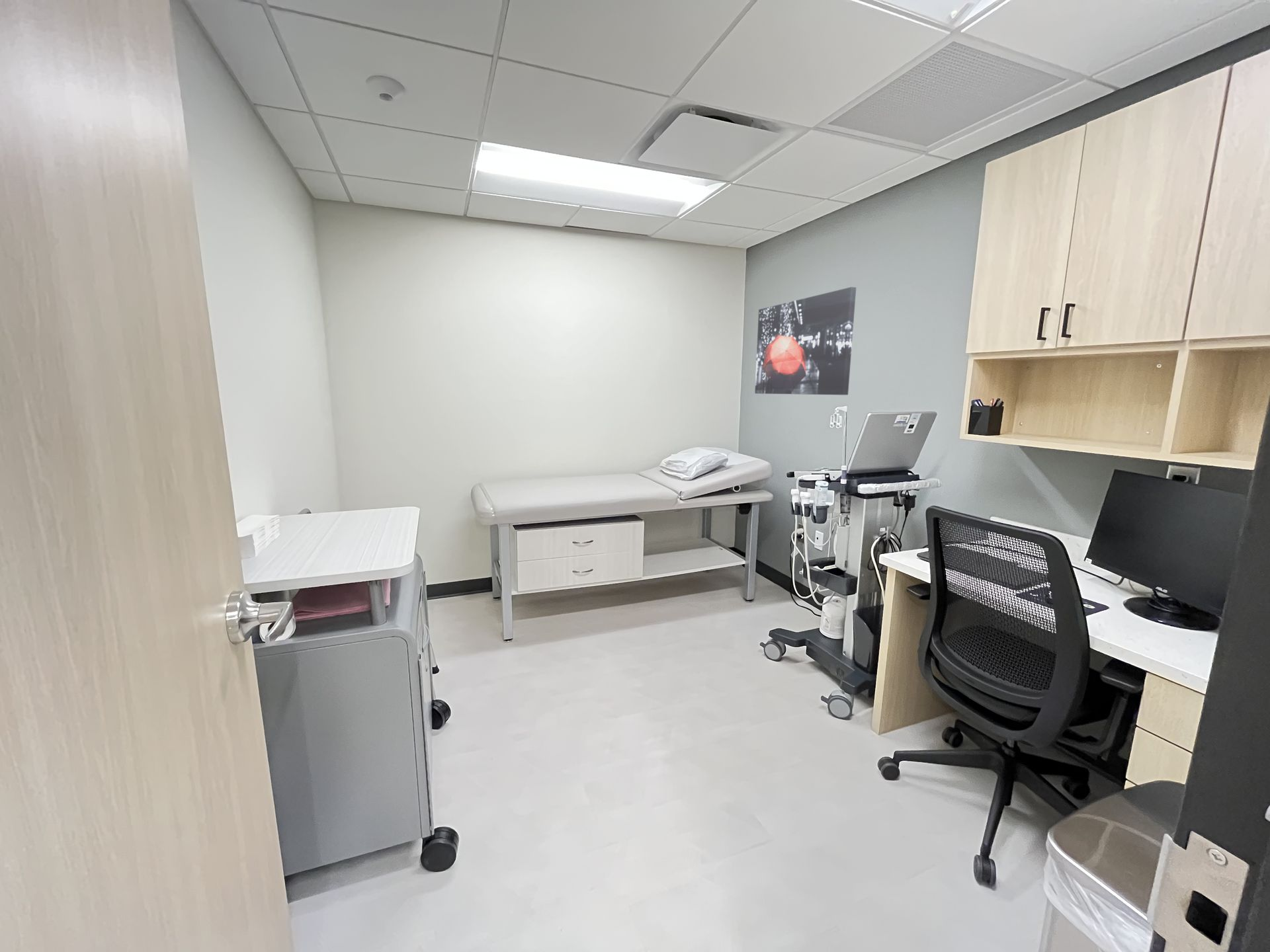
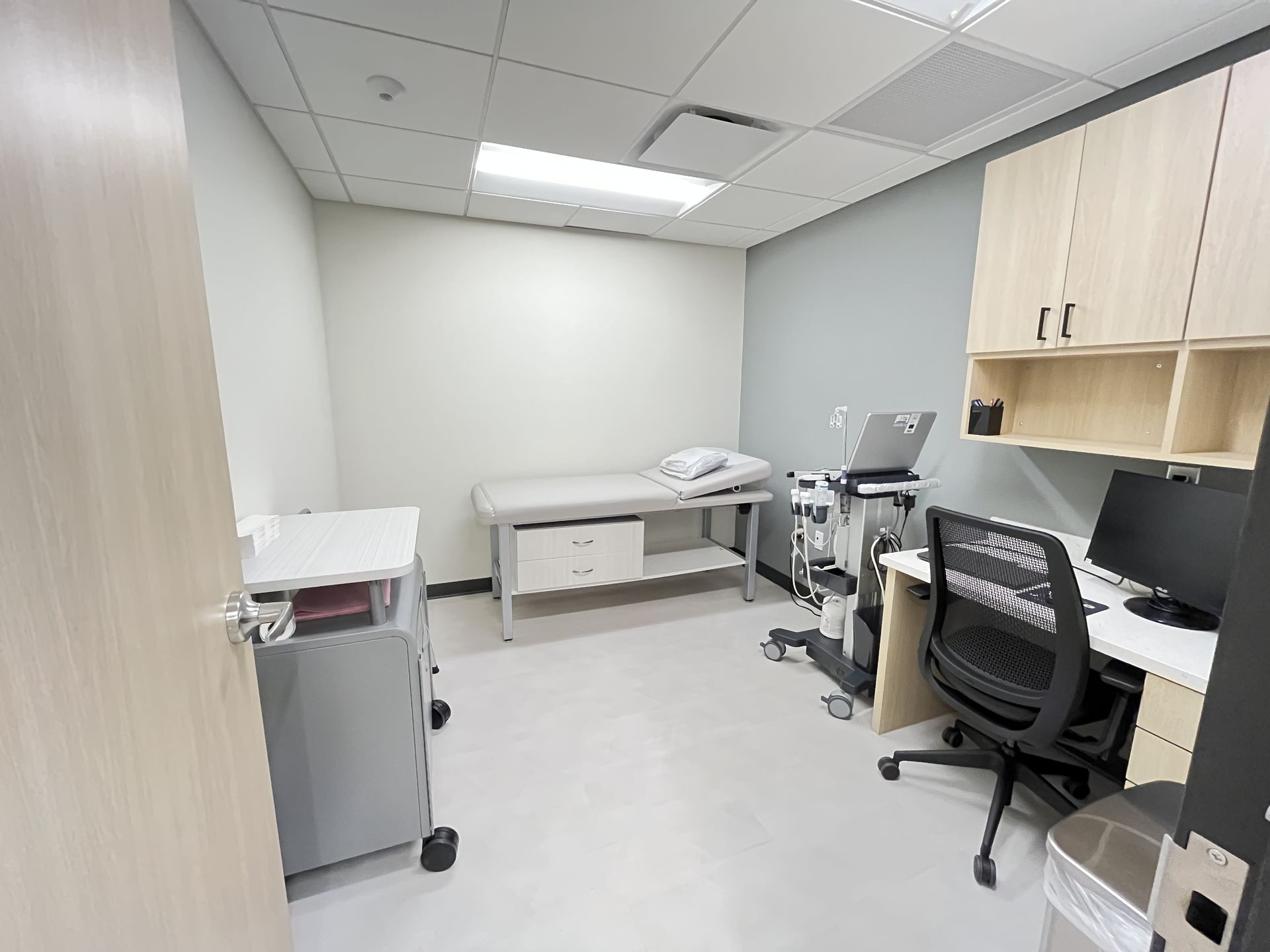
- wall art [754,286,857,395]
